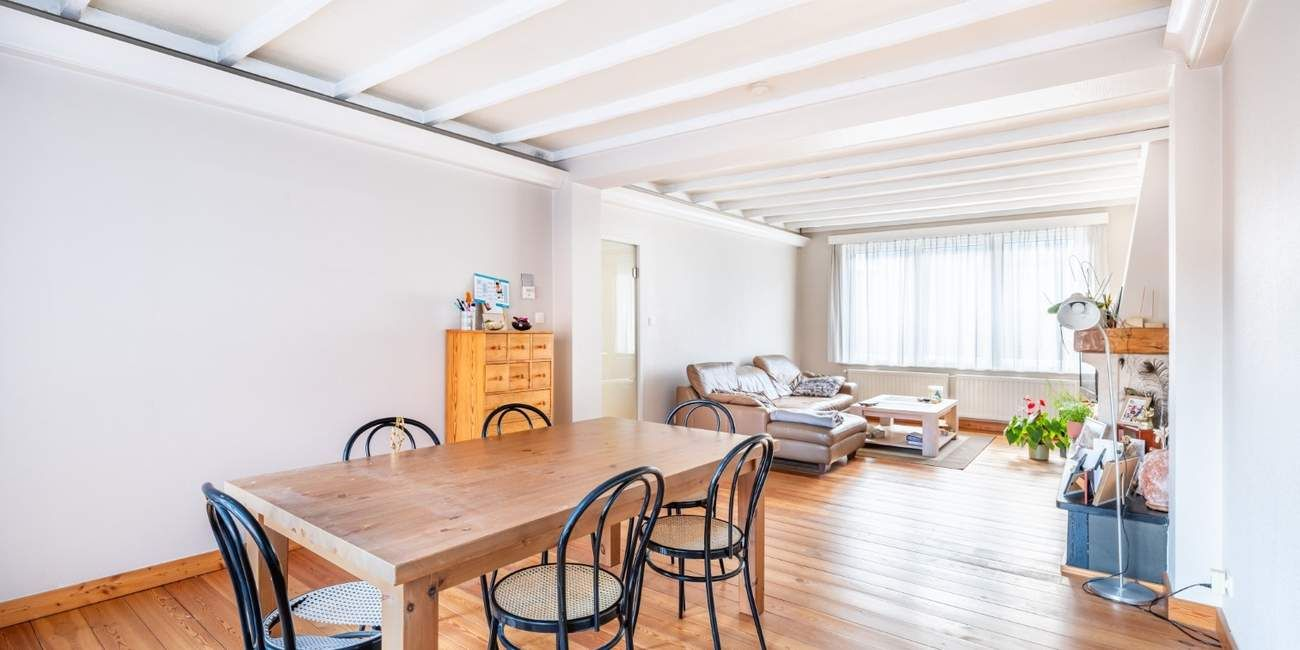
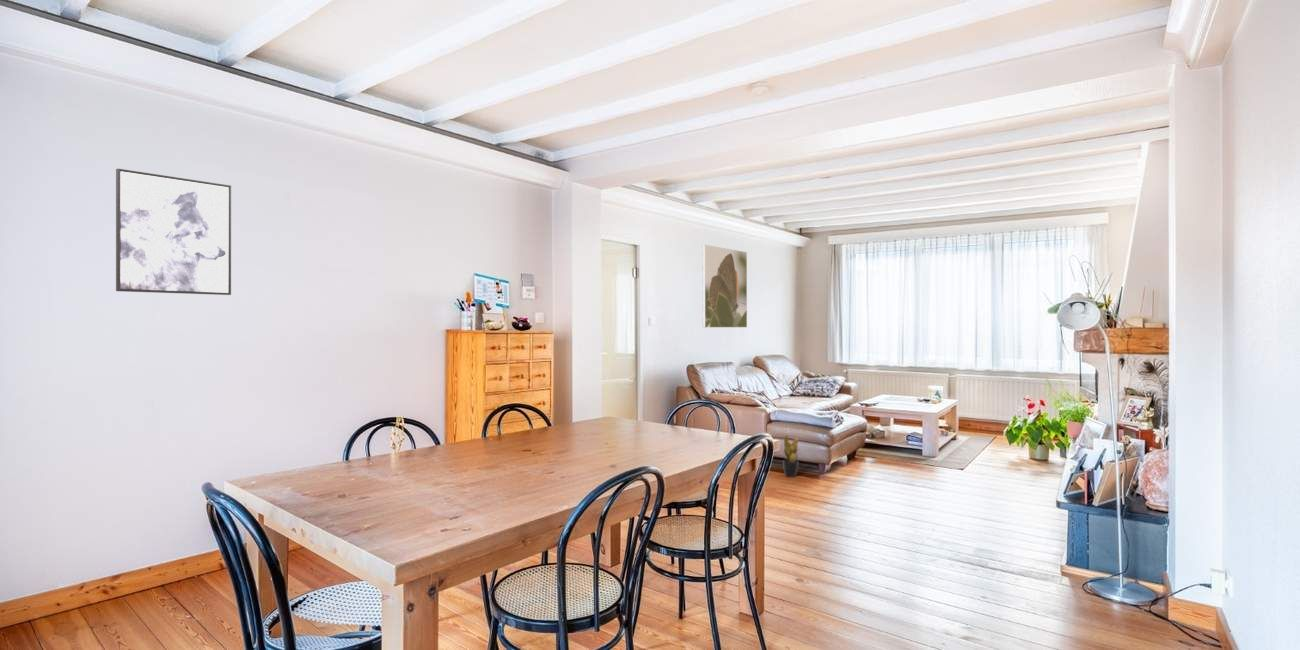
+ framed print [702,244,748,329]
+ wall art [115,168,232,296]
+ potted plant [780,434,802,478]
